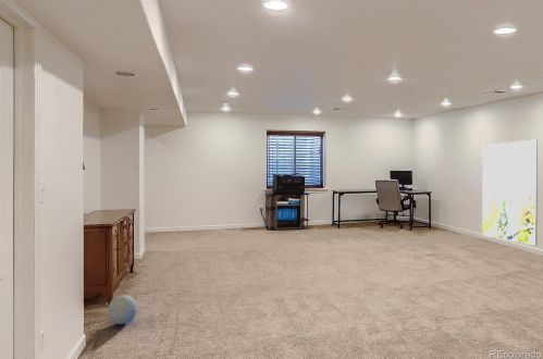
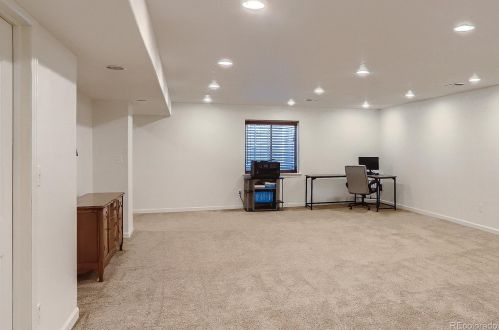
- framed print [481,138,539,247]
- ball [107,294,138,325]
